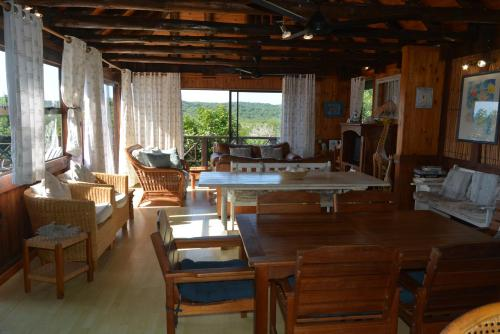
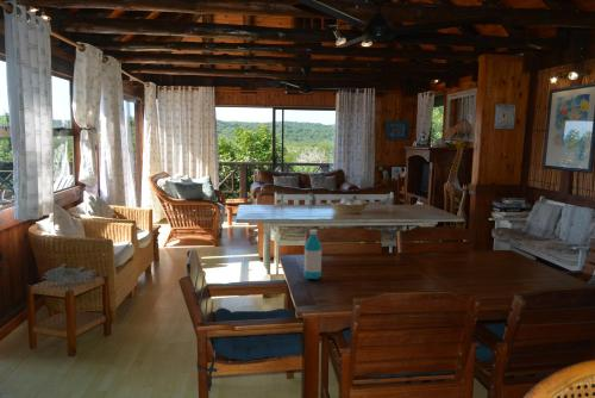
+ water bottle [302,229,324,280]
